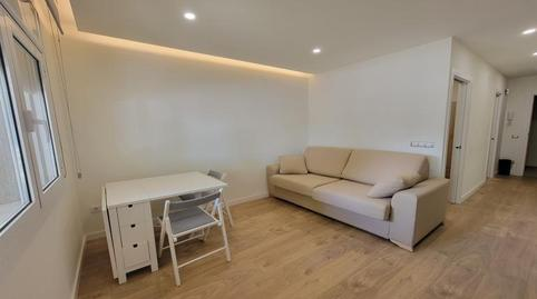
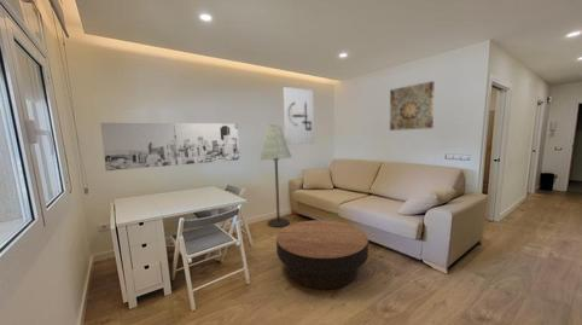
+ wall art [389,80,436,132]
+ wall art [283,86,315,145]
+ wall art [99,122,240,172]
+ floor lamp [258,124,292,228]
+ coffee table [275,219,369,290]
